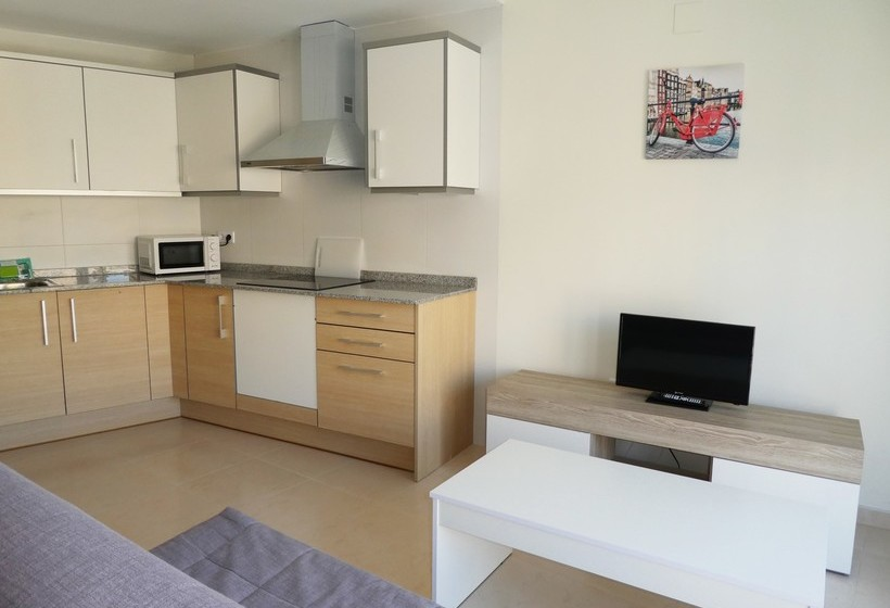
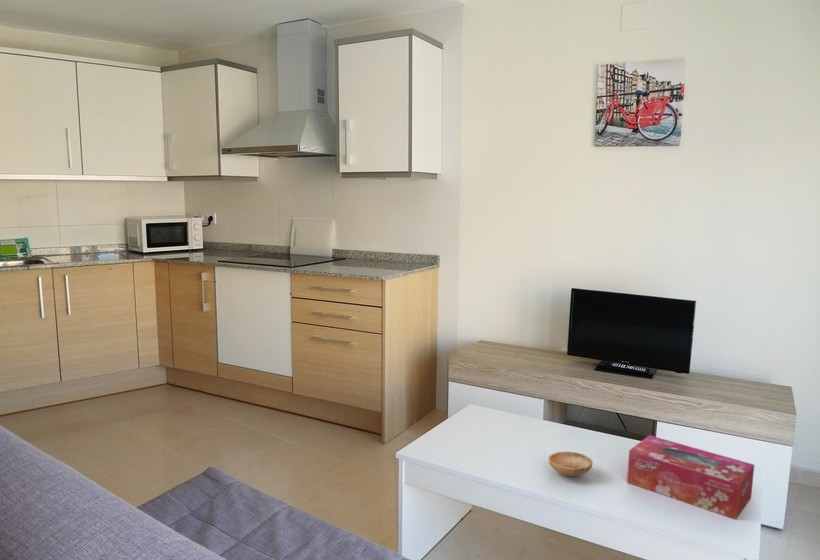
+ tissue box [626,434,755,521]
+ bowl [547,451,594,477]
